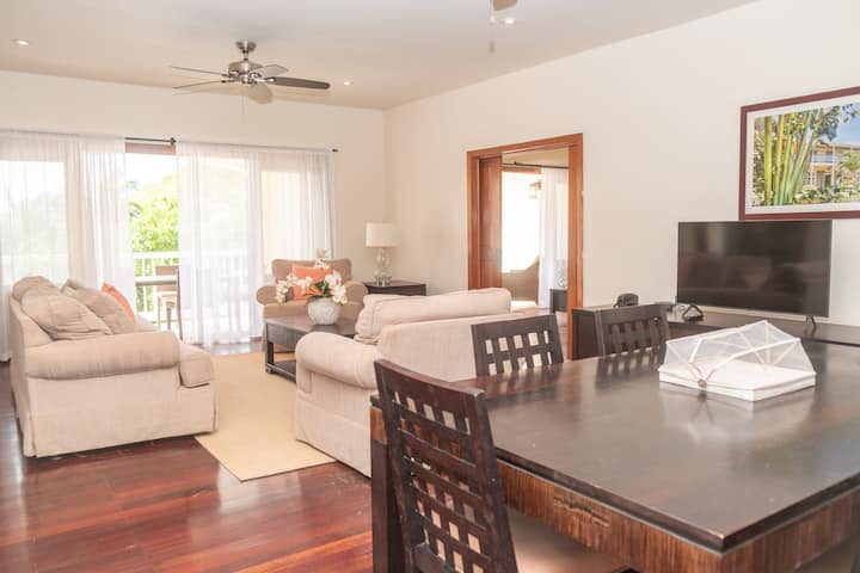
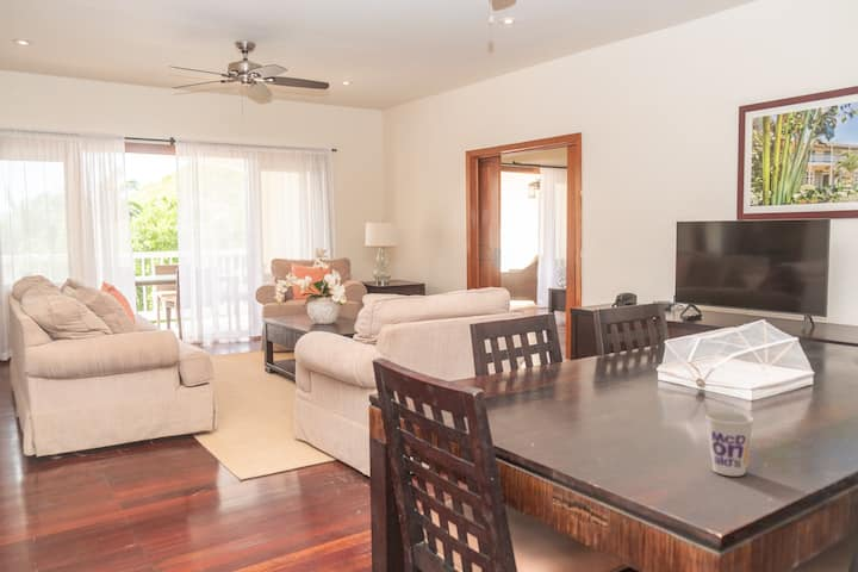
+ cup [704,410,756,478]
